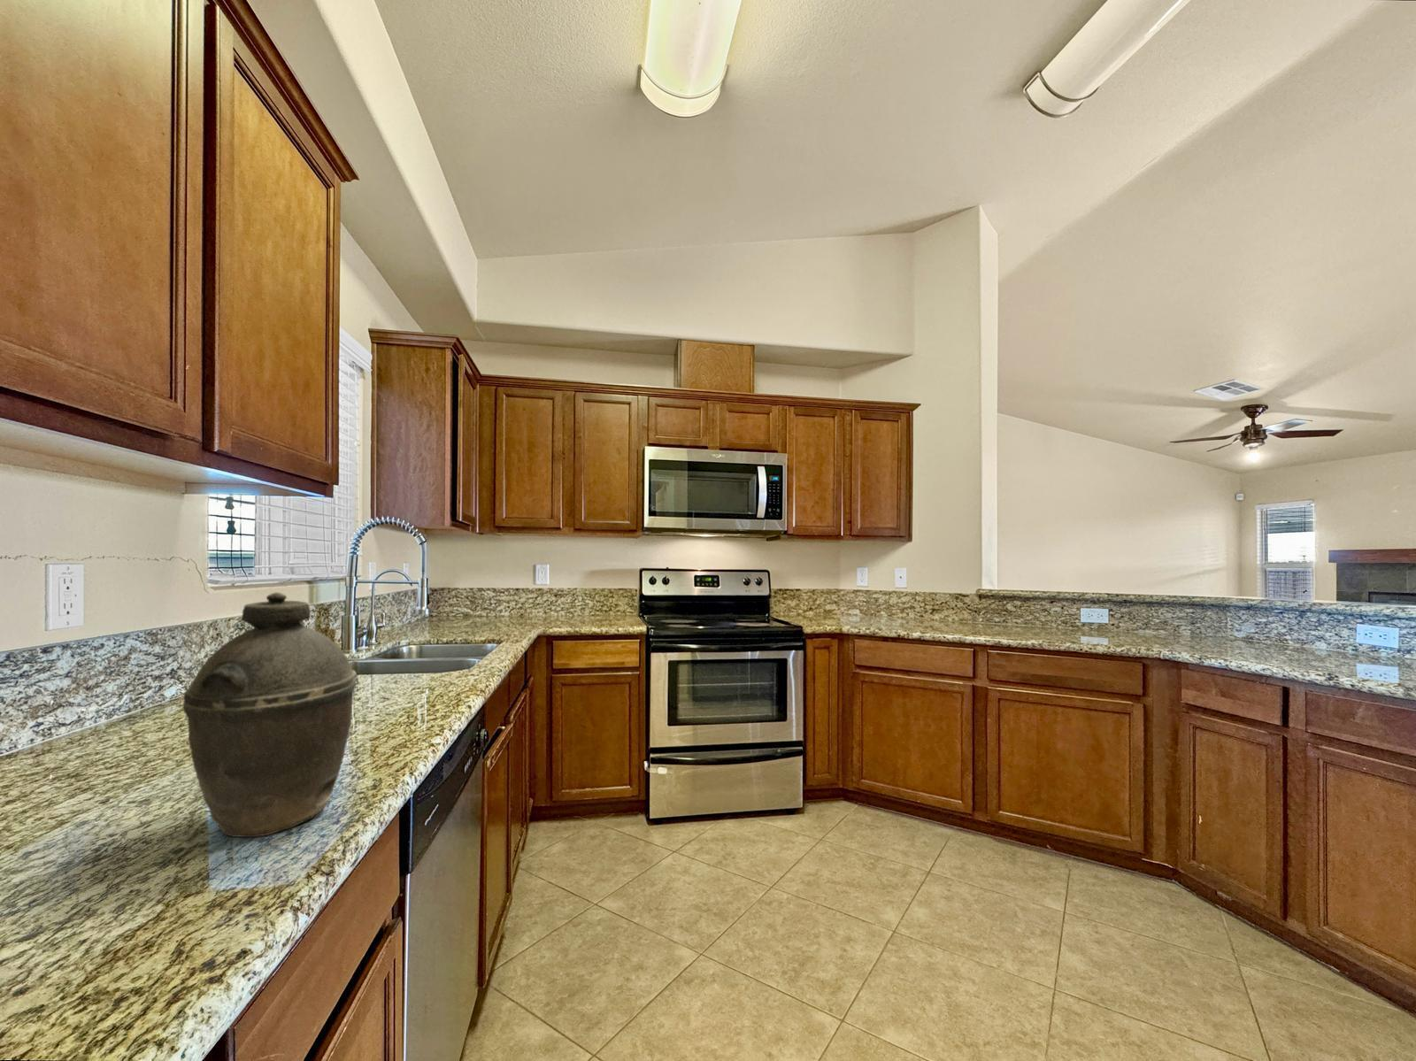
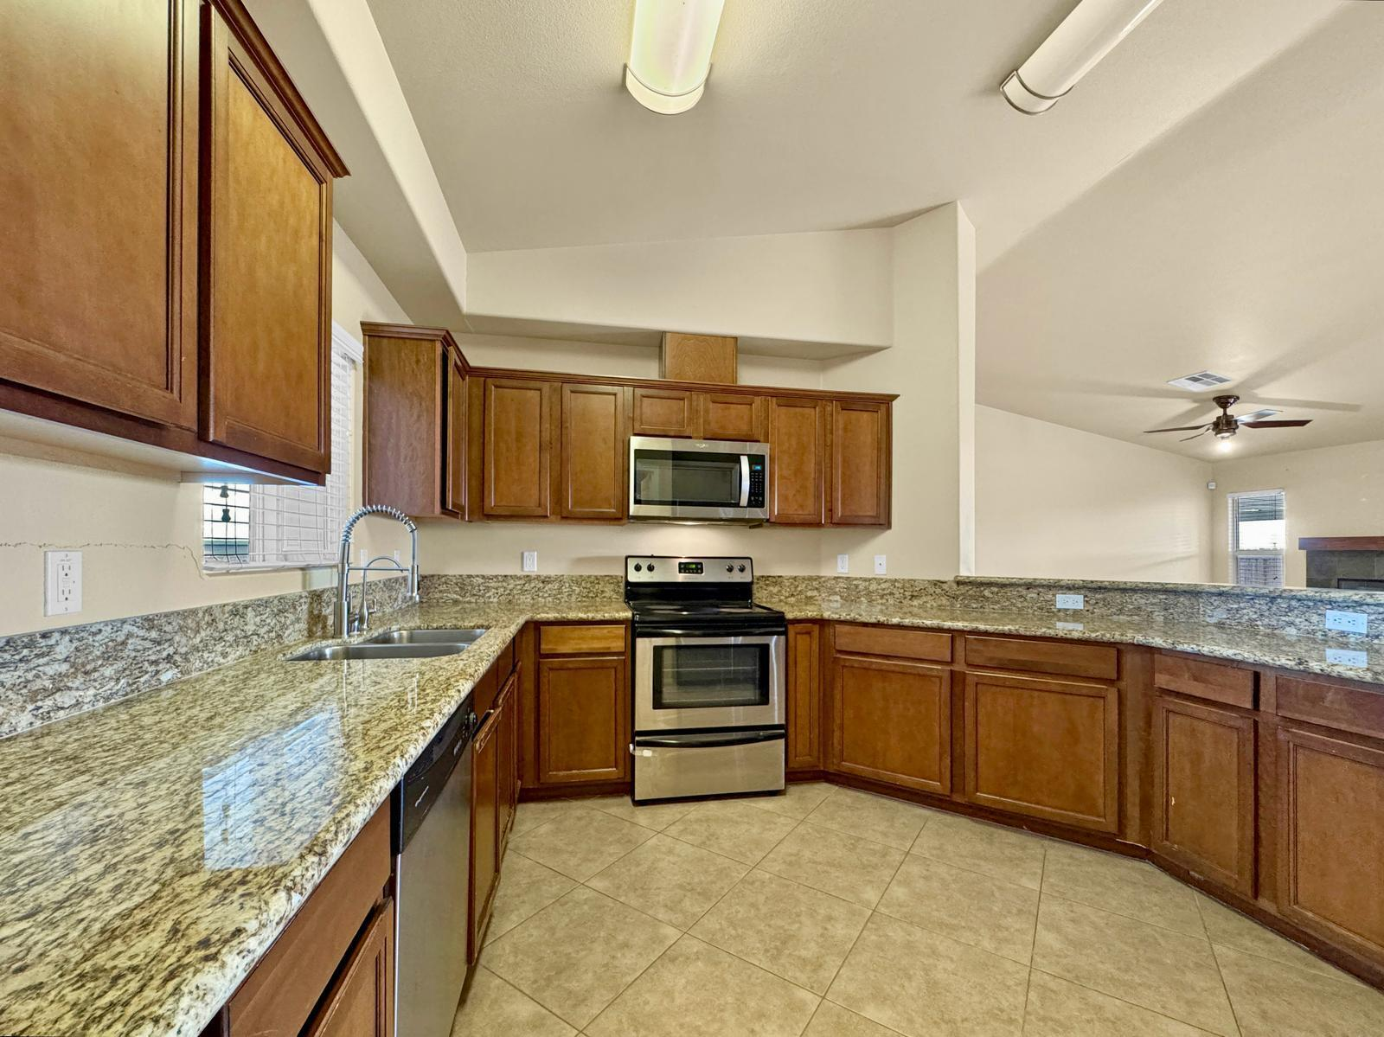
- kettle [182,592,358,839]
